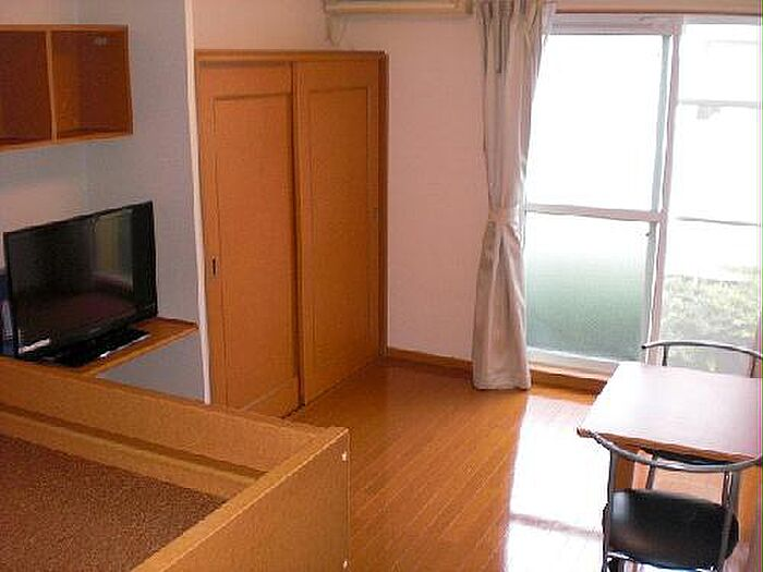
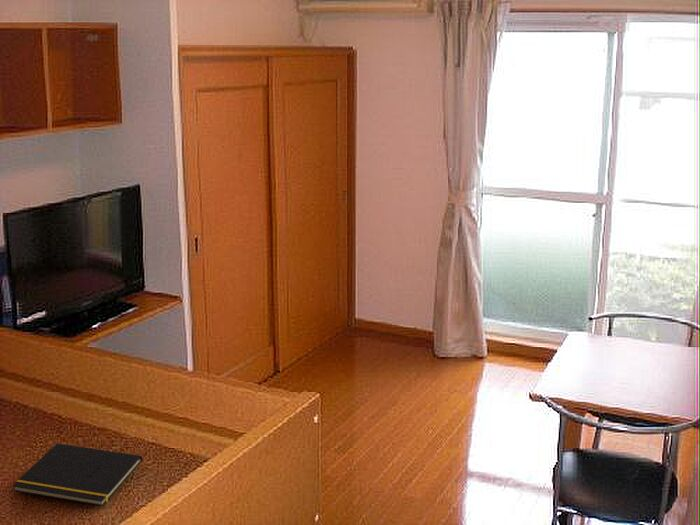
+ notepad [11,442,143,507]
